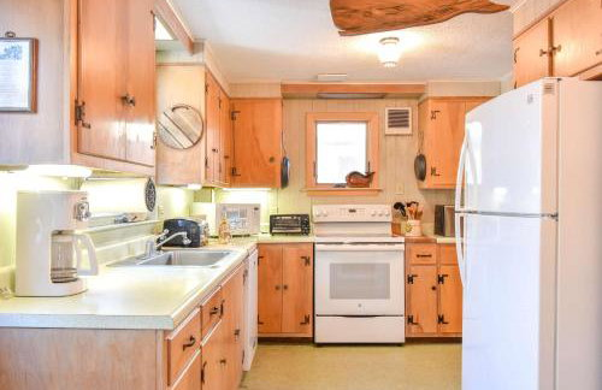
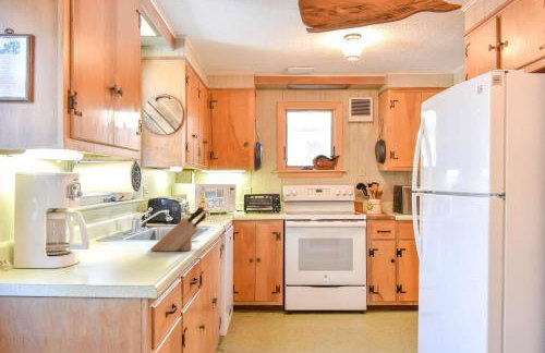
+ knife block [149,206,207,252]
